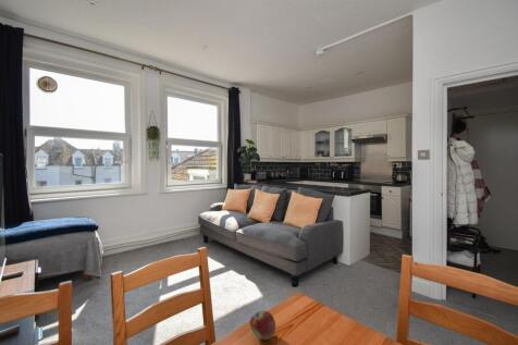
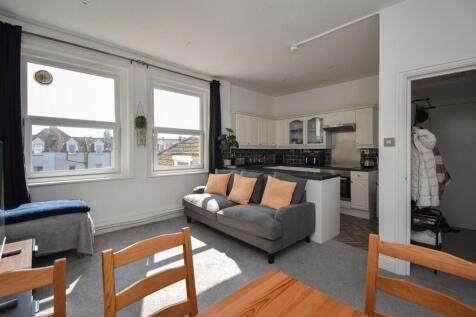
- fruit [249,309,276,341]
